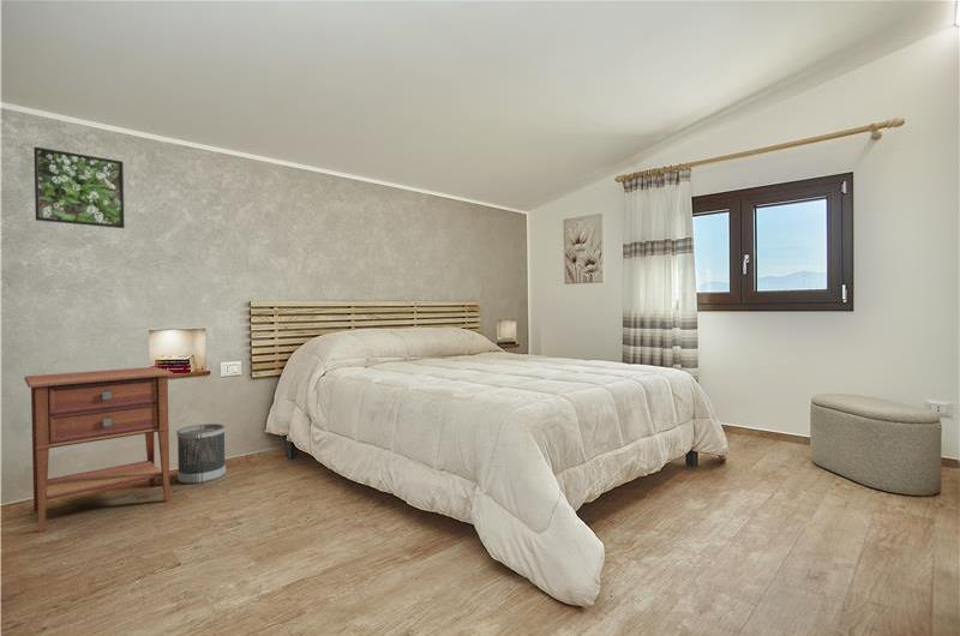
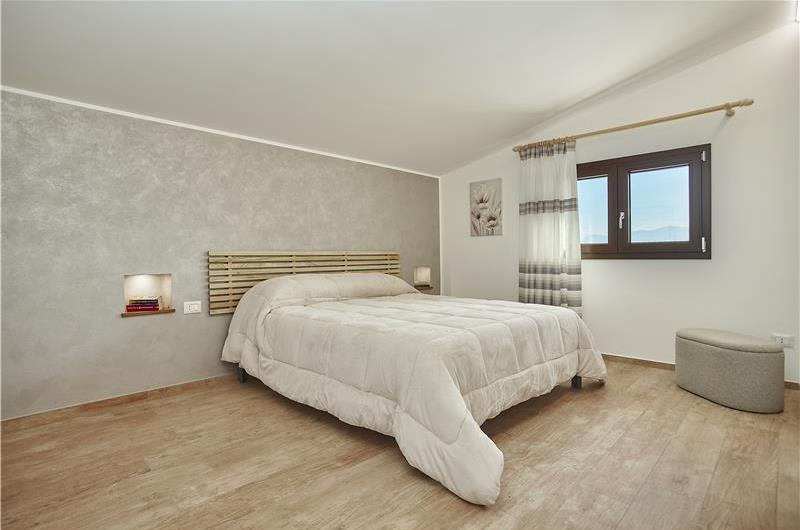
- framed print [32,145,126,229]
- nightstand [23,366,175,533]
- wastebasket [175,422,227,485]
